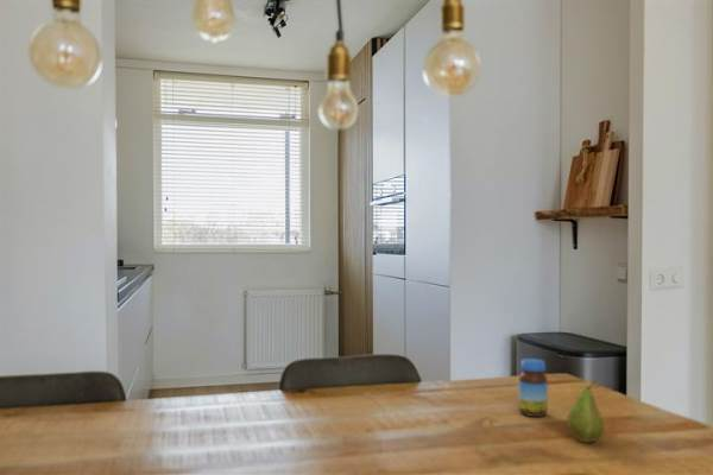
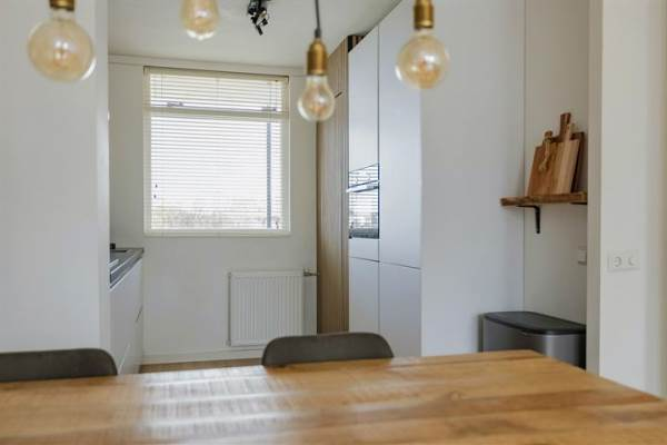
- jar [518,357,549,418]
- fruit [566,381,605,444]
